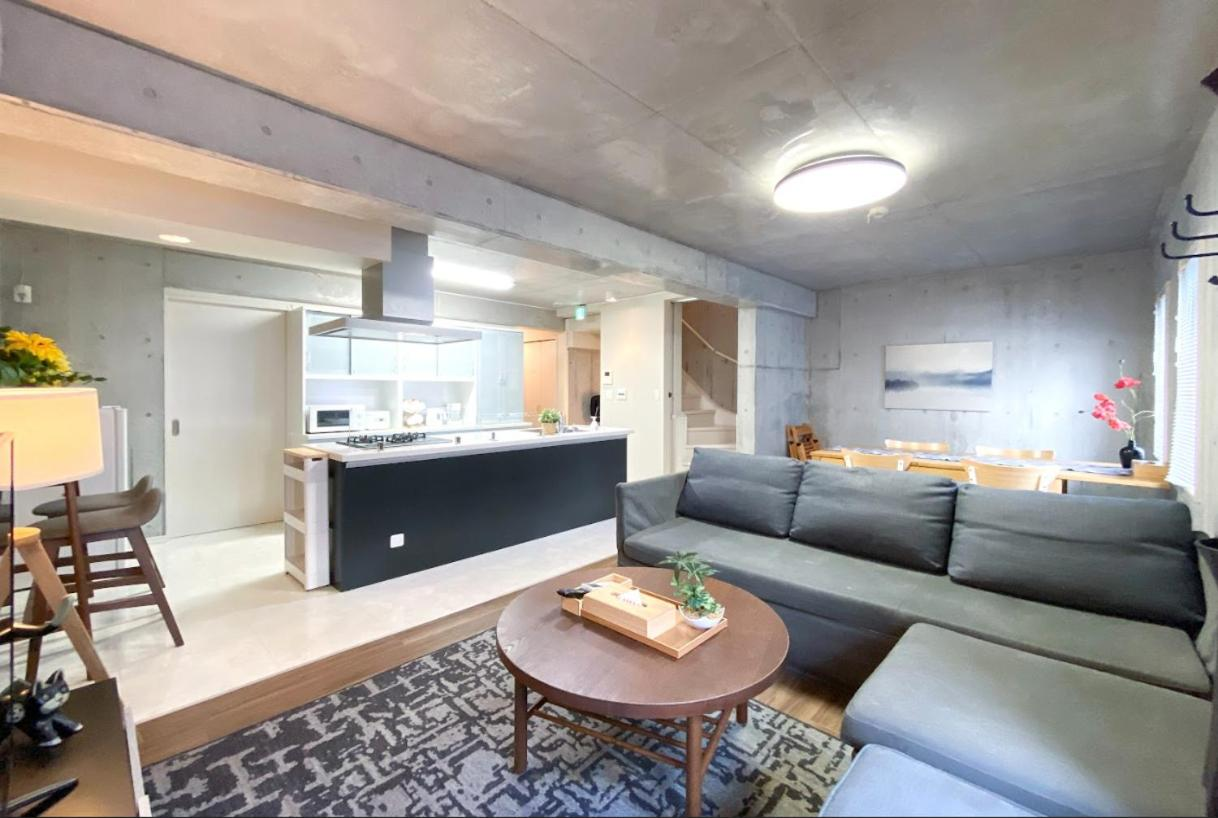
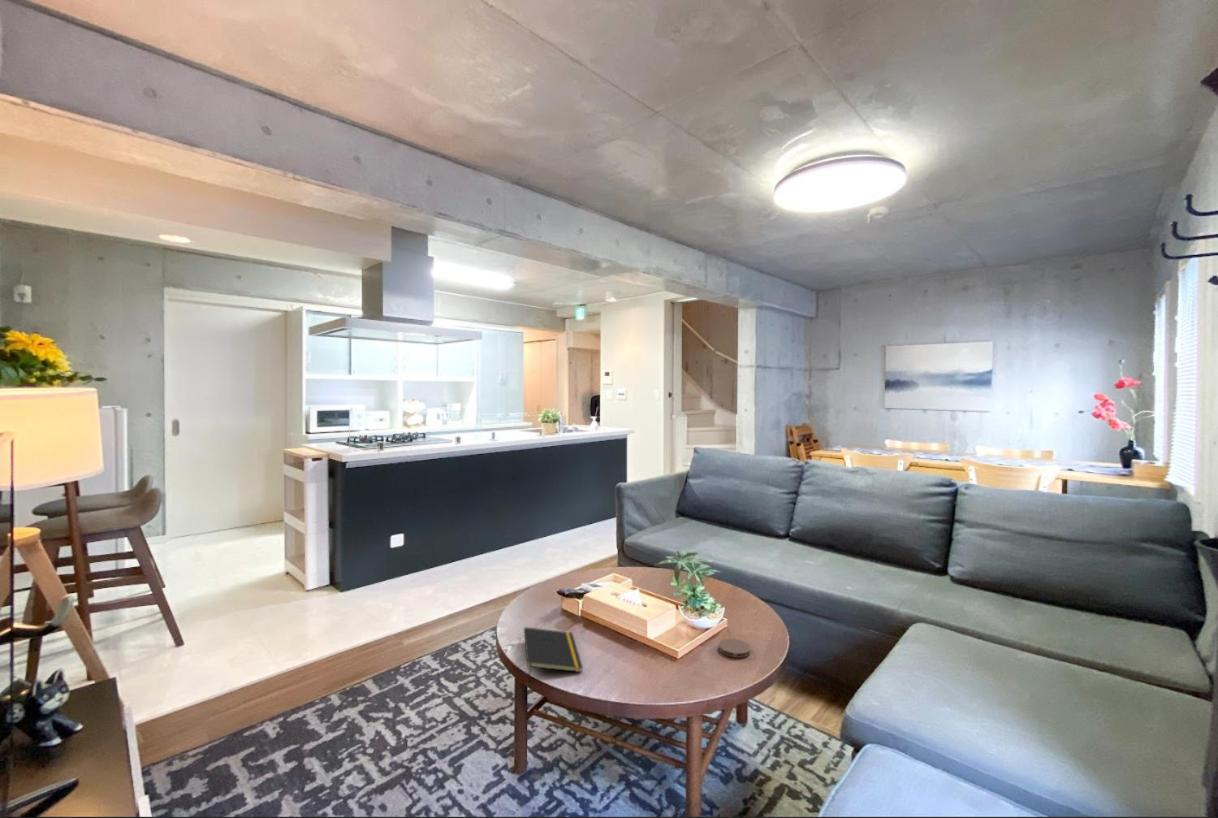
+ coaster [718,638,751,659]
+ notepad [523,626,584,680]
